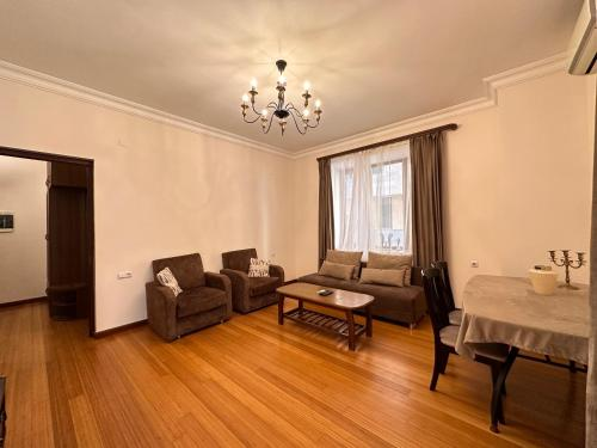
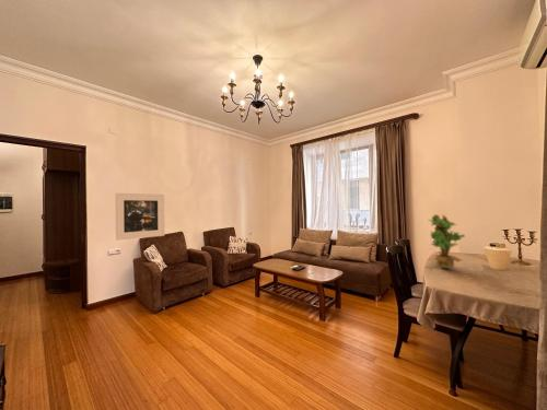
+ flower bouquet [427,213,466,269]
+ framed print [115,192,165,242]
